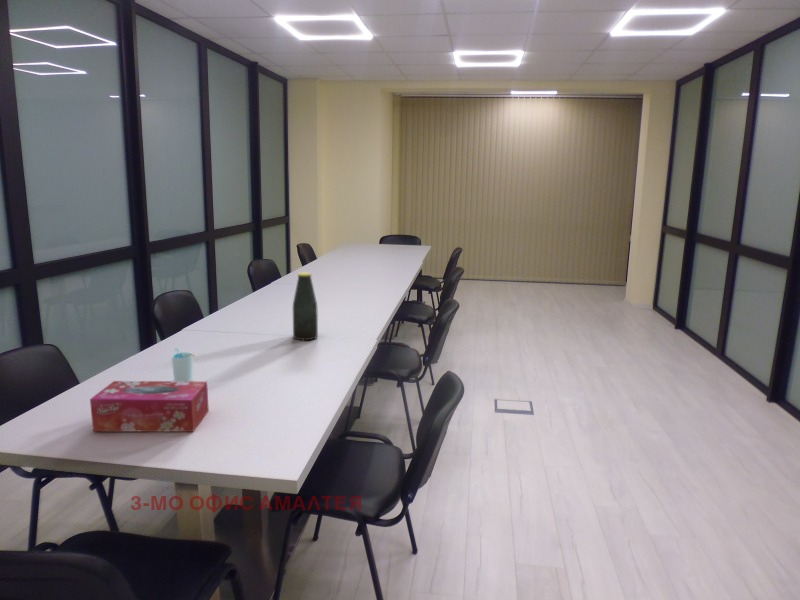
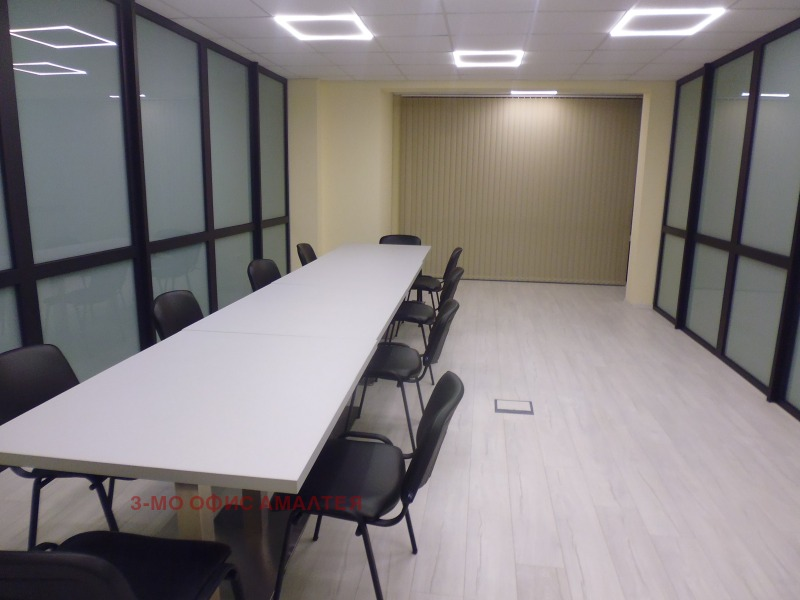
- bottle [292,271,319,342]
- tissue box [89,380,210,433]
- cup [170,348,195,382]
